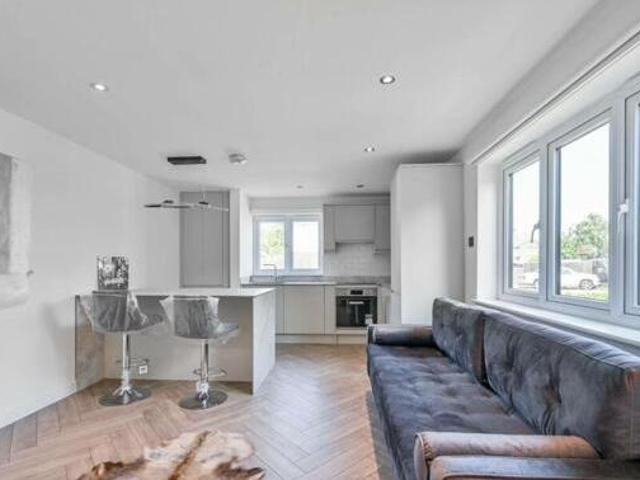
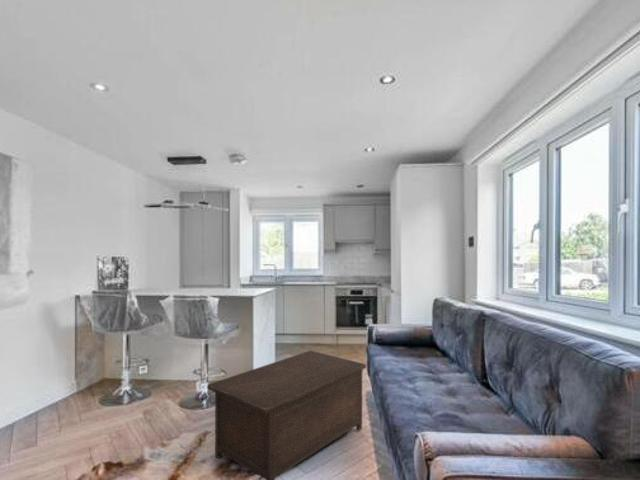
+ cabinet [206,350,367,480]
